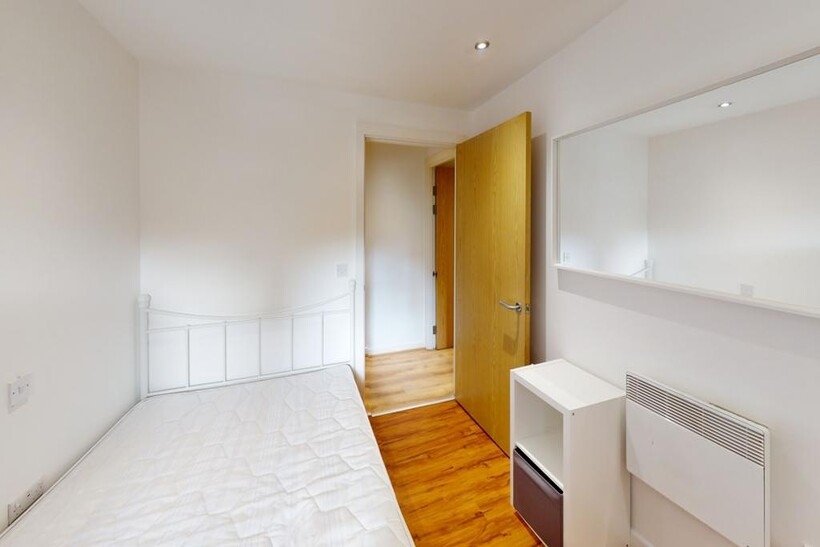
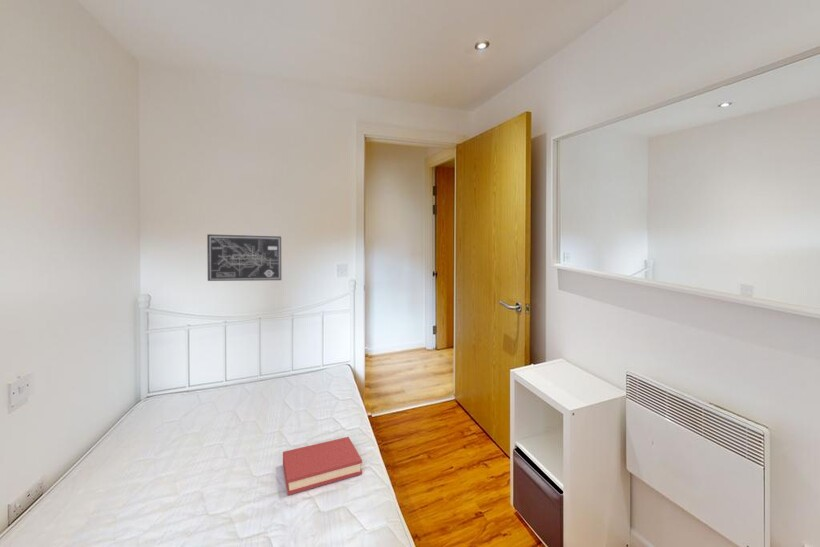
+ hardback book [282,436,363,496]
+ wall art [206,233,282,282]
